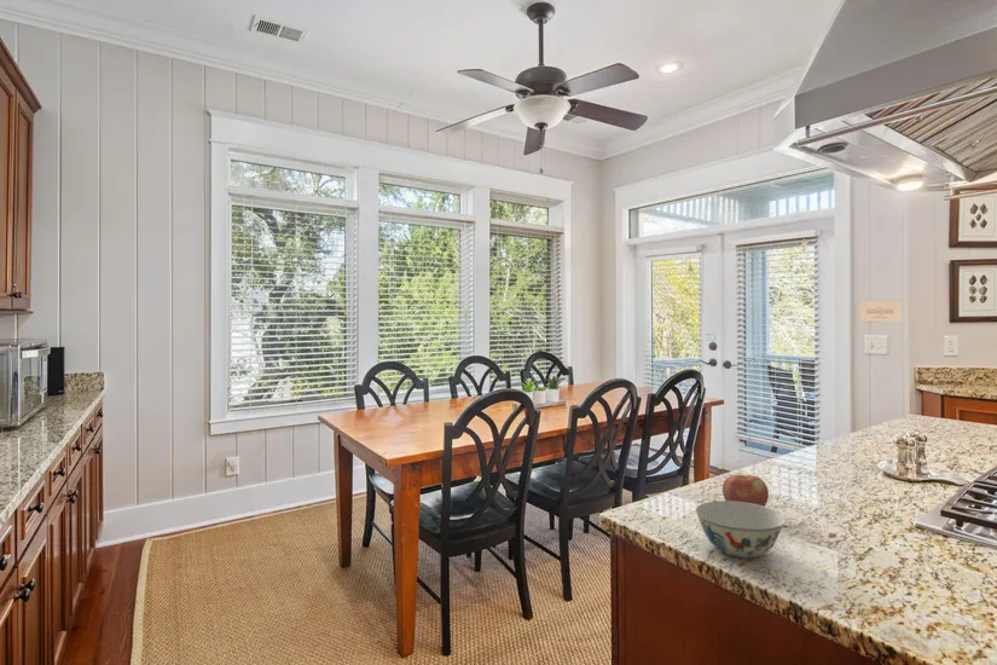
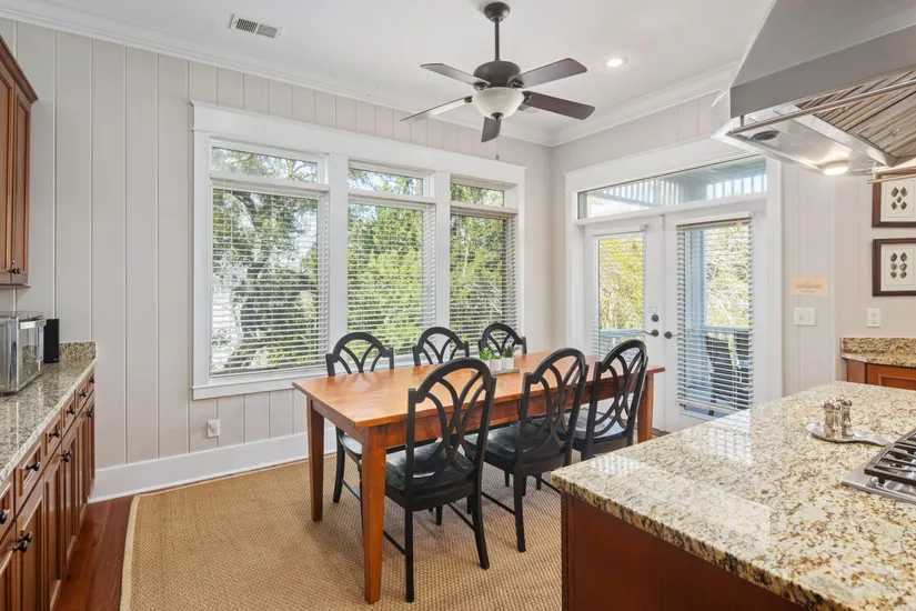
- chinaware [695,499,787,559]
- apple [721,474,770,507]
